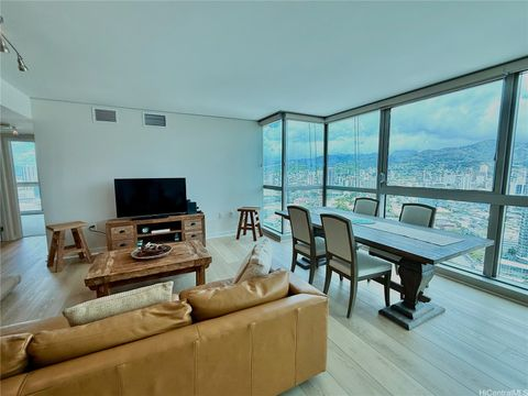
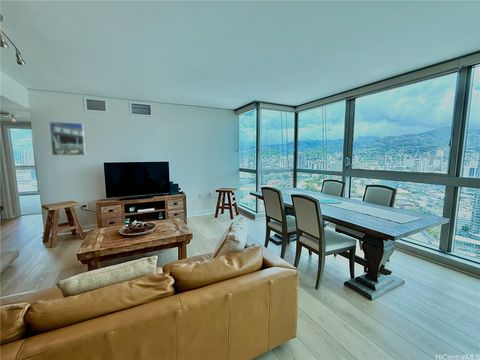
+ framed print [48,121,86,156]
